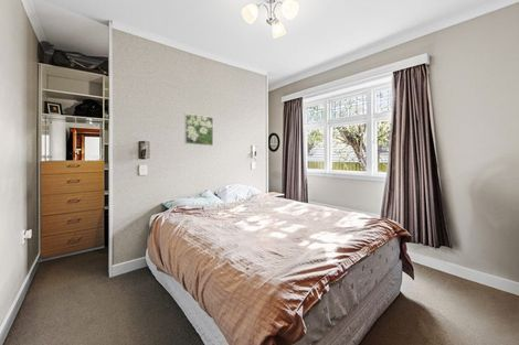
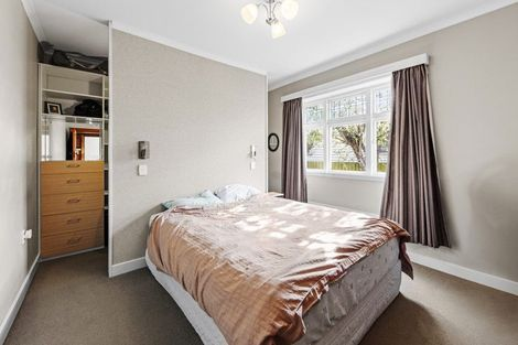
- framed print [183,112,214,147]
